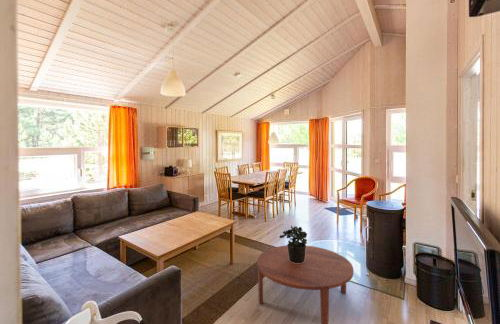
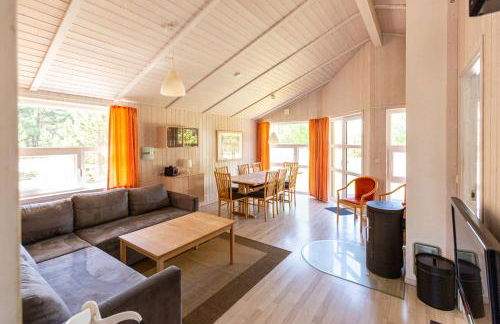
- potted plant [279,225,308,263]
- coffee table [256,245,354,324]
